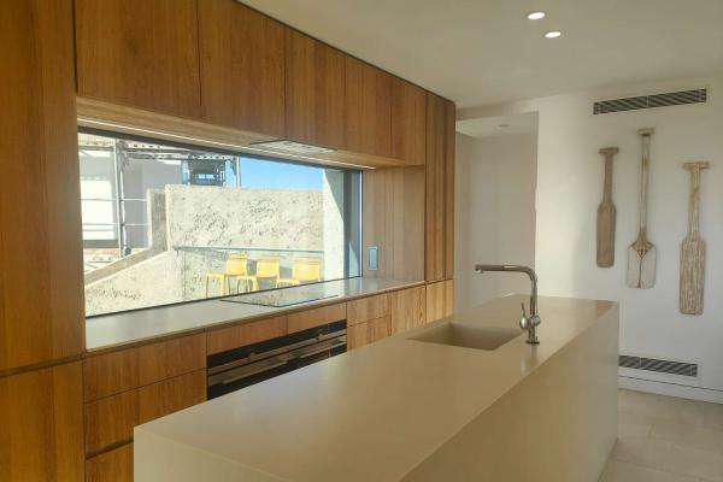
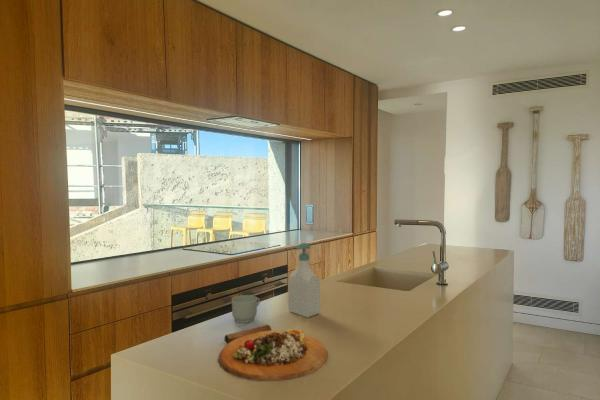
+ cutting board [217,324,328,382]
+ mug [231,294,261,324]
+ soap bottle [288,242,321,318]
